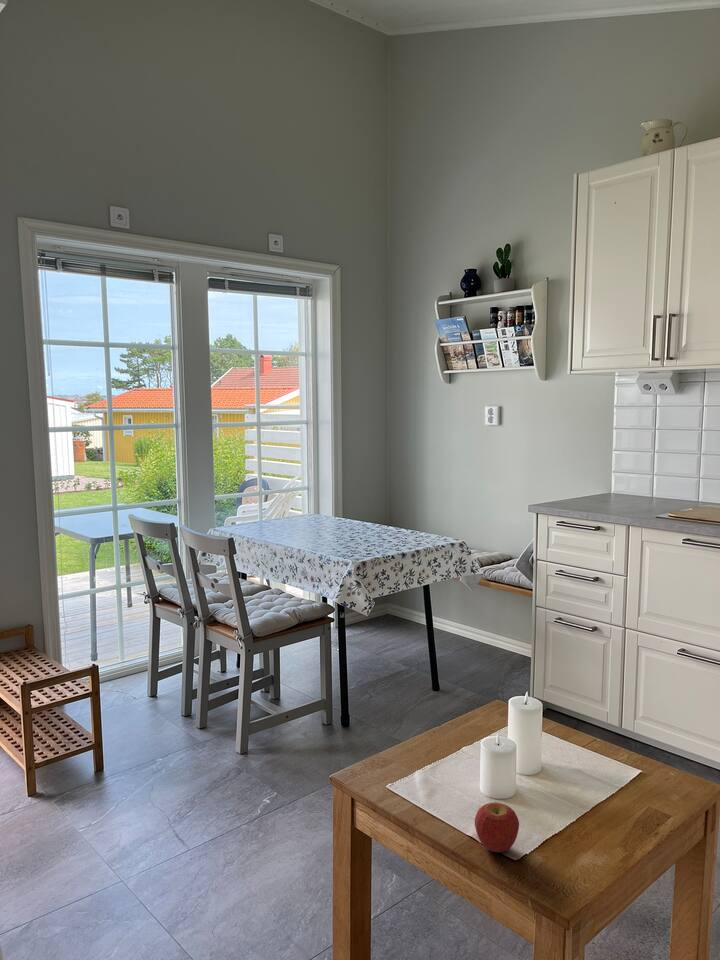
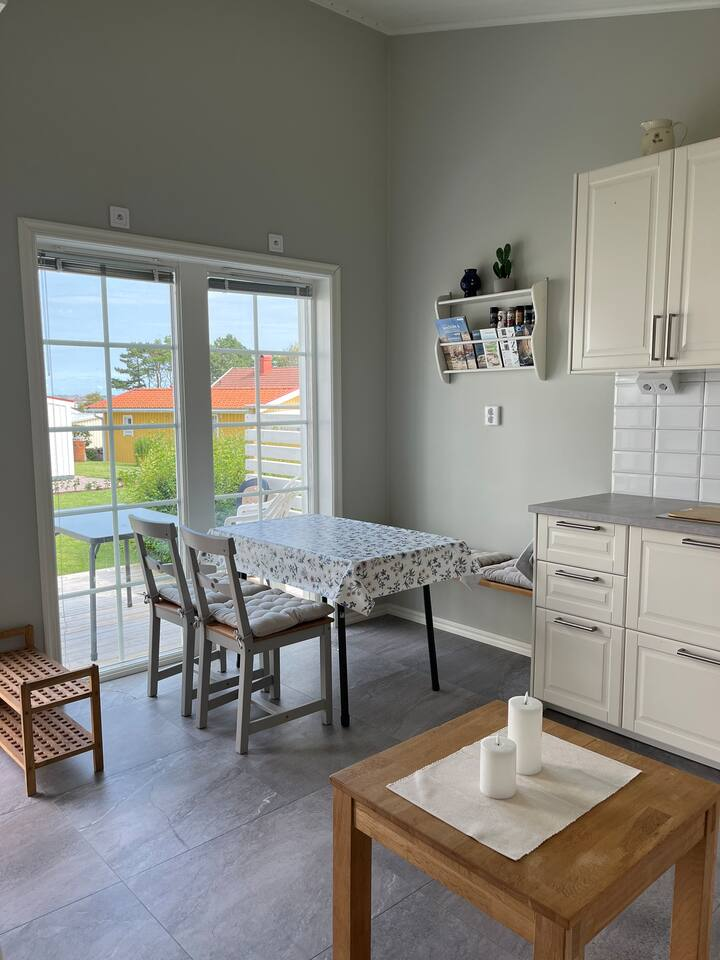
- apple [474,801,520,853]
